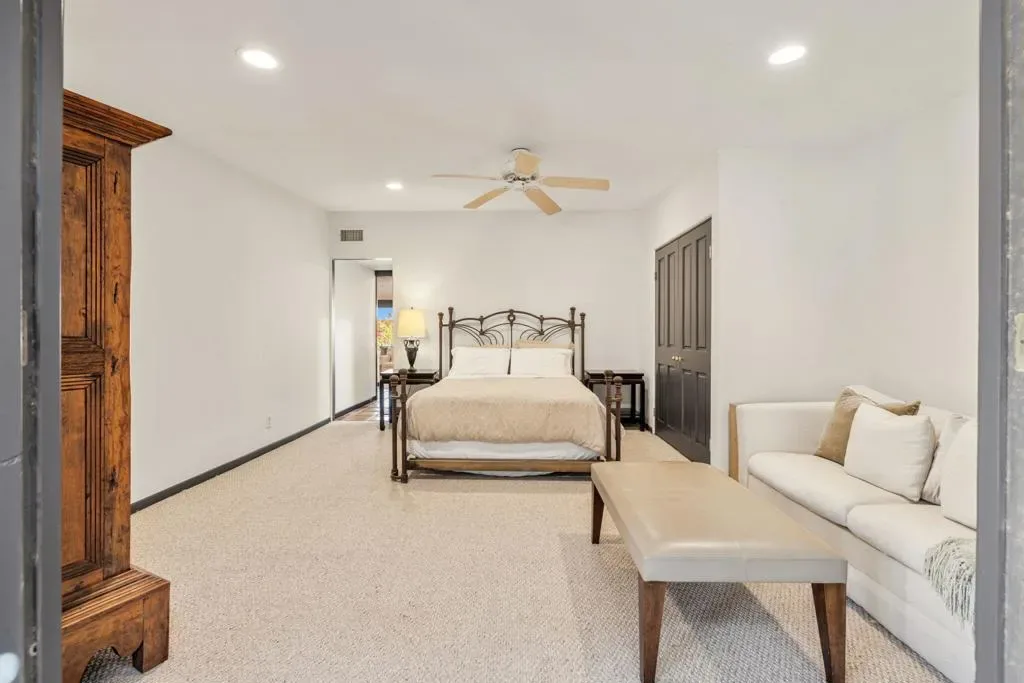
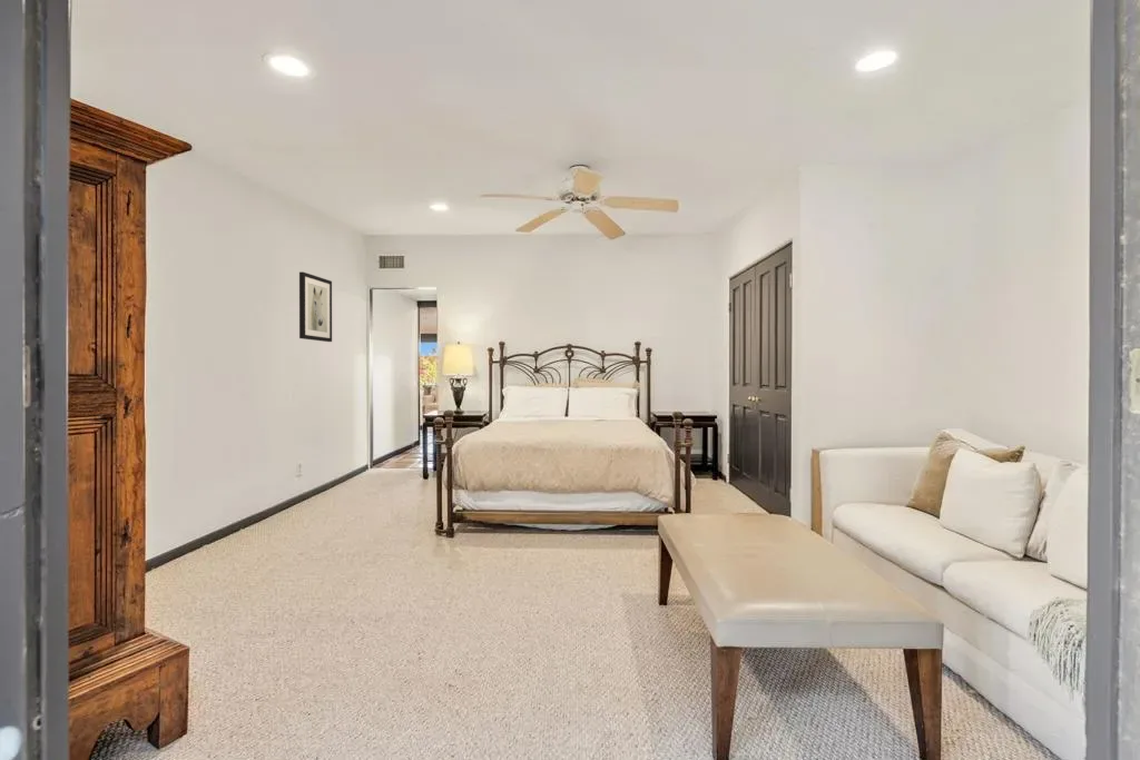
+ wall art [298,270,333,343]
